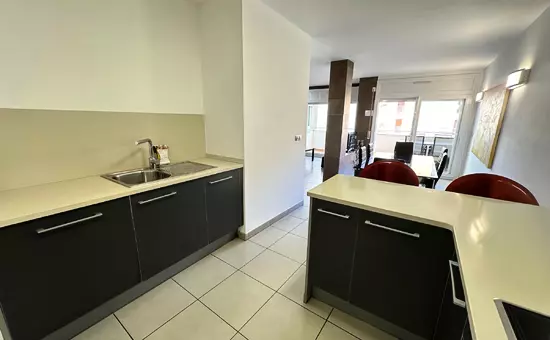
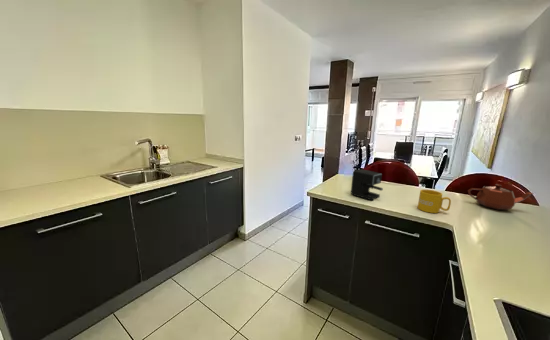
+ coffee maker [350,168,384,201]
+ teapot [467,183,534,211]
+ mug [417,188,452,214]
